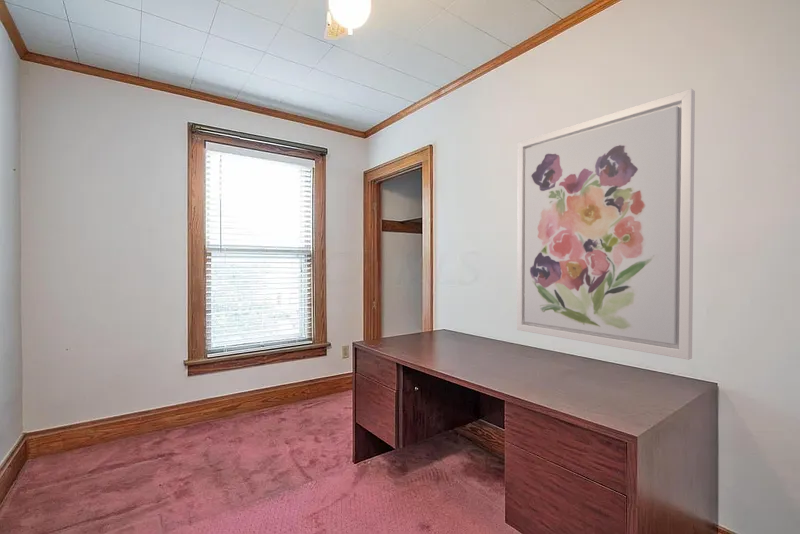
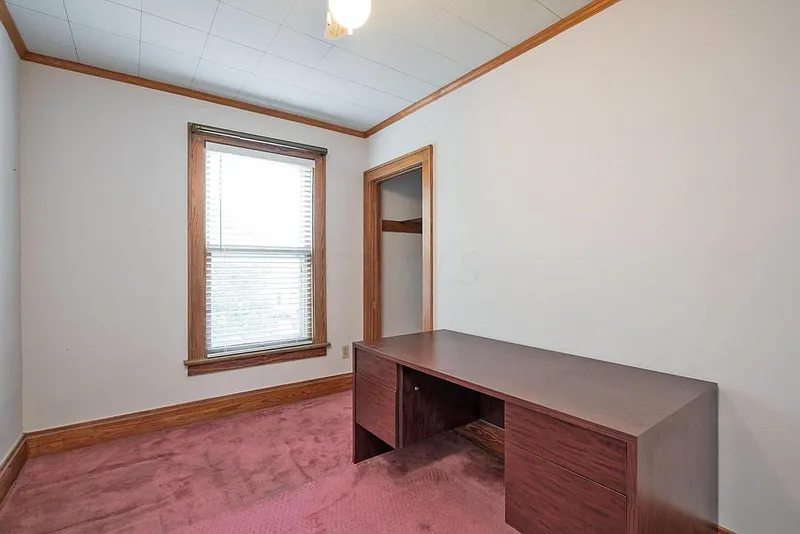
- wall art [516,88,696,361]
